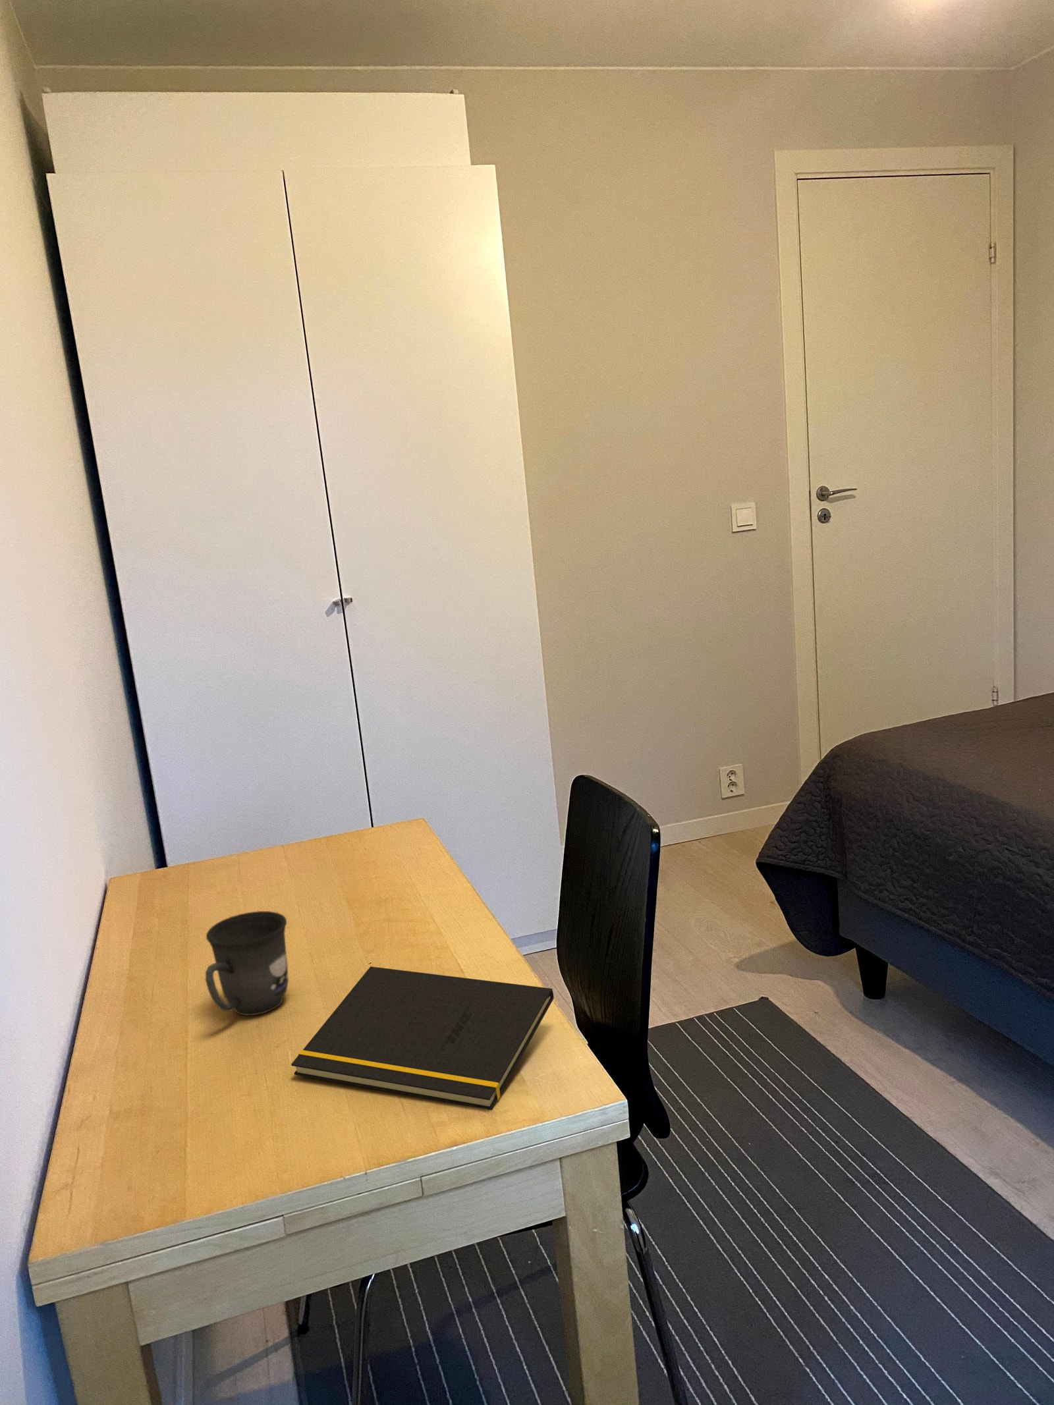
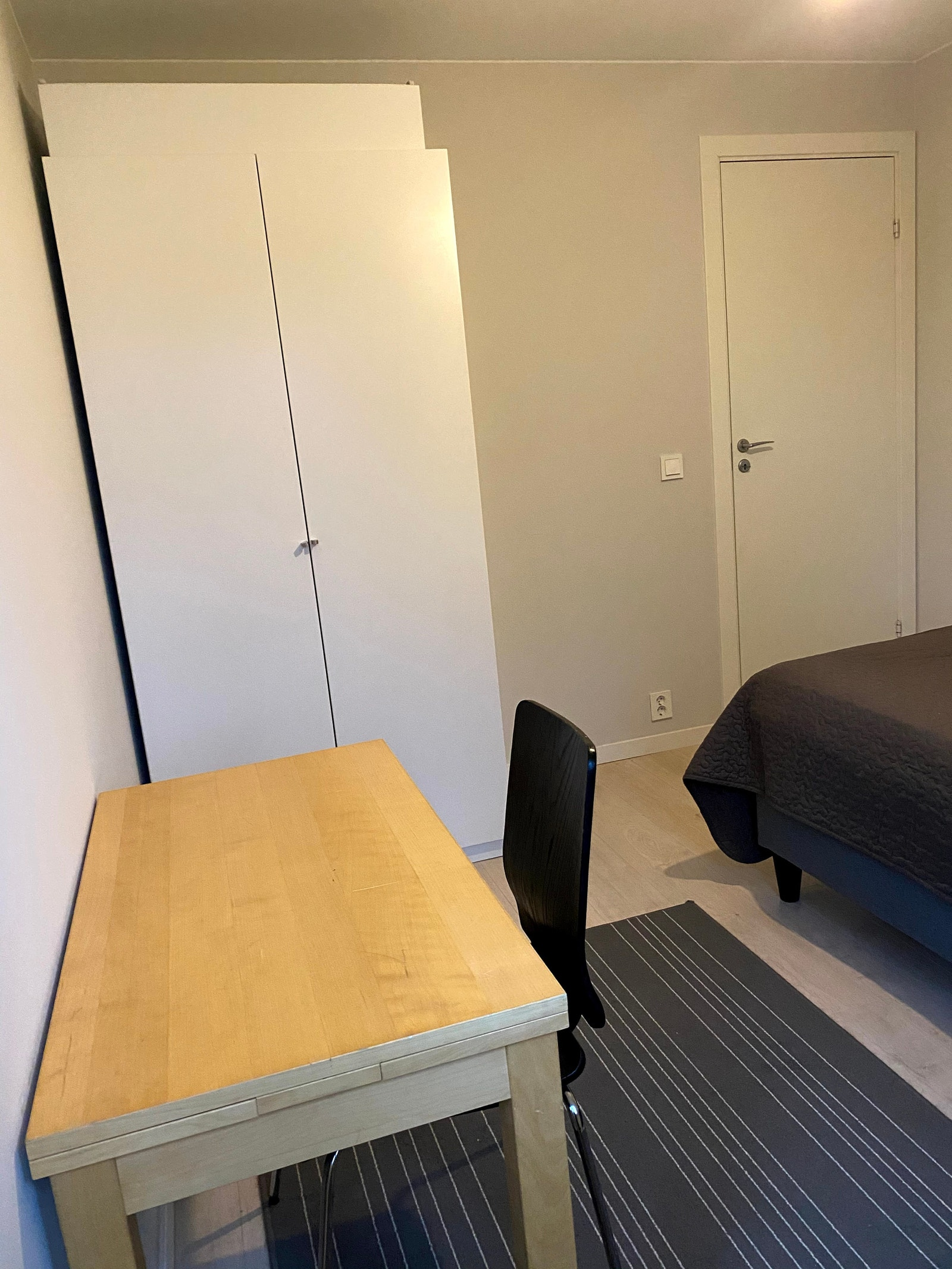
- mug [205,910,289,1016]
- notepad [290,965,555,1110]
